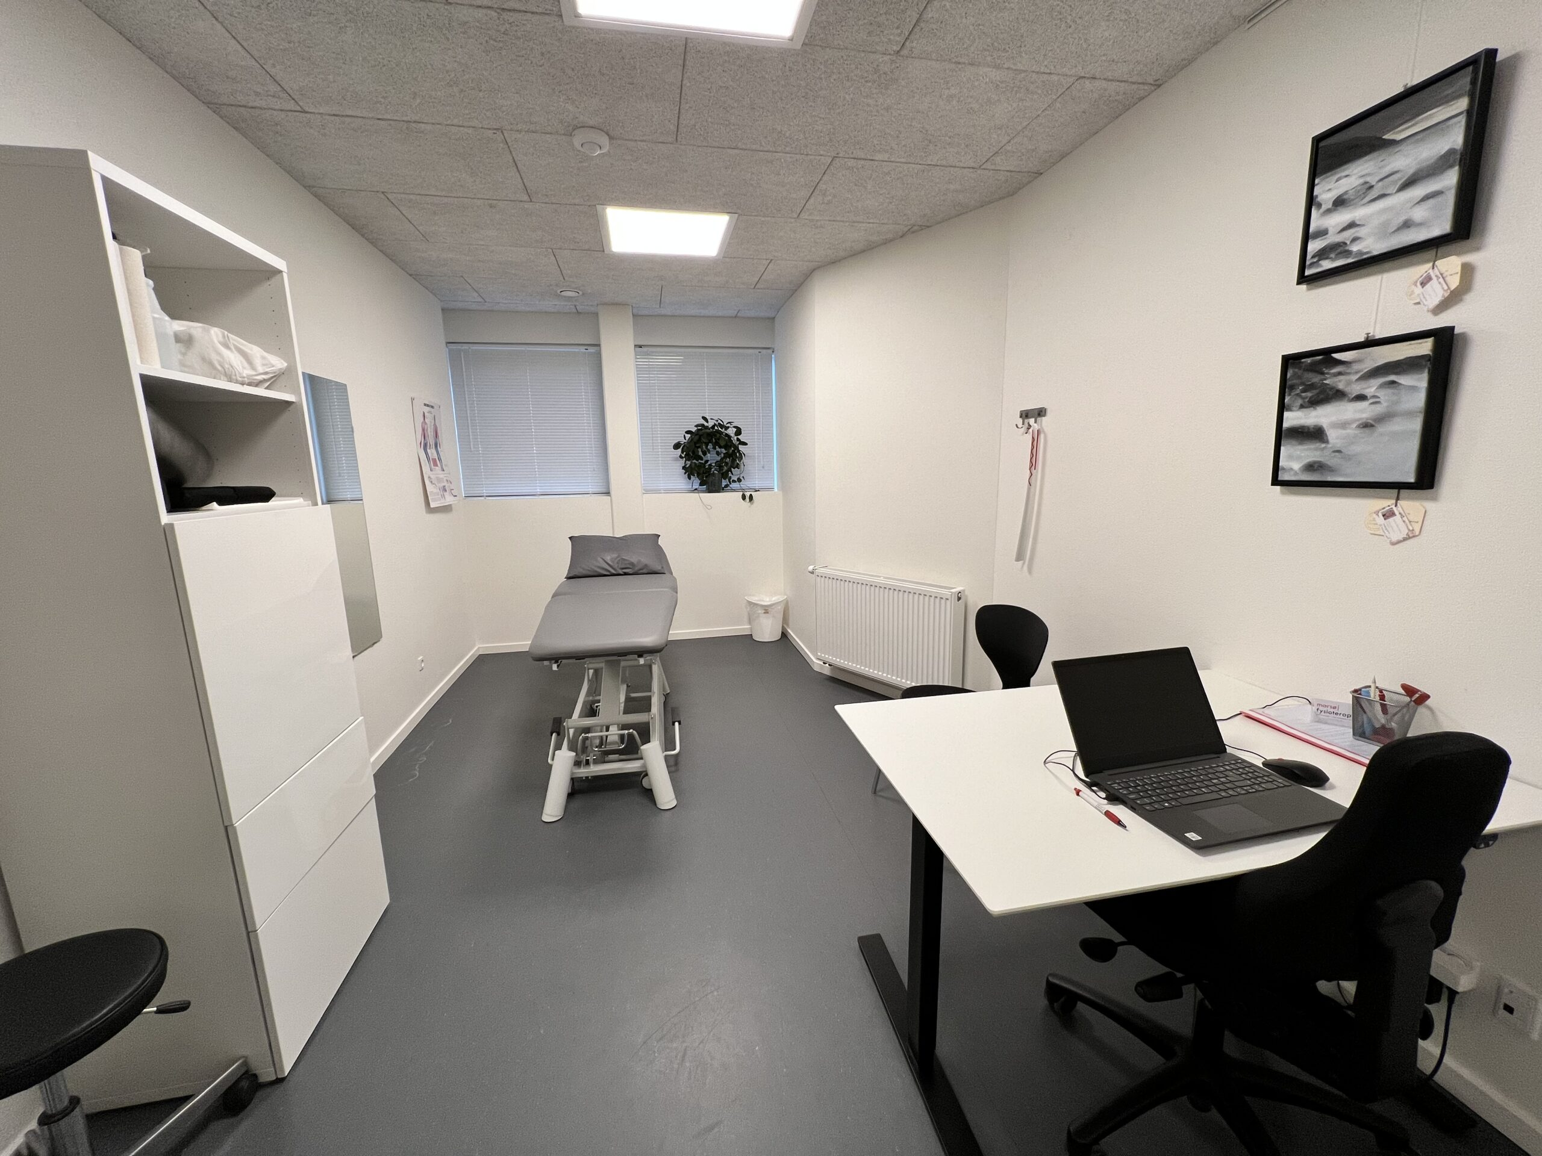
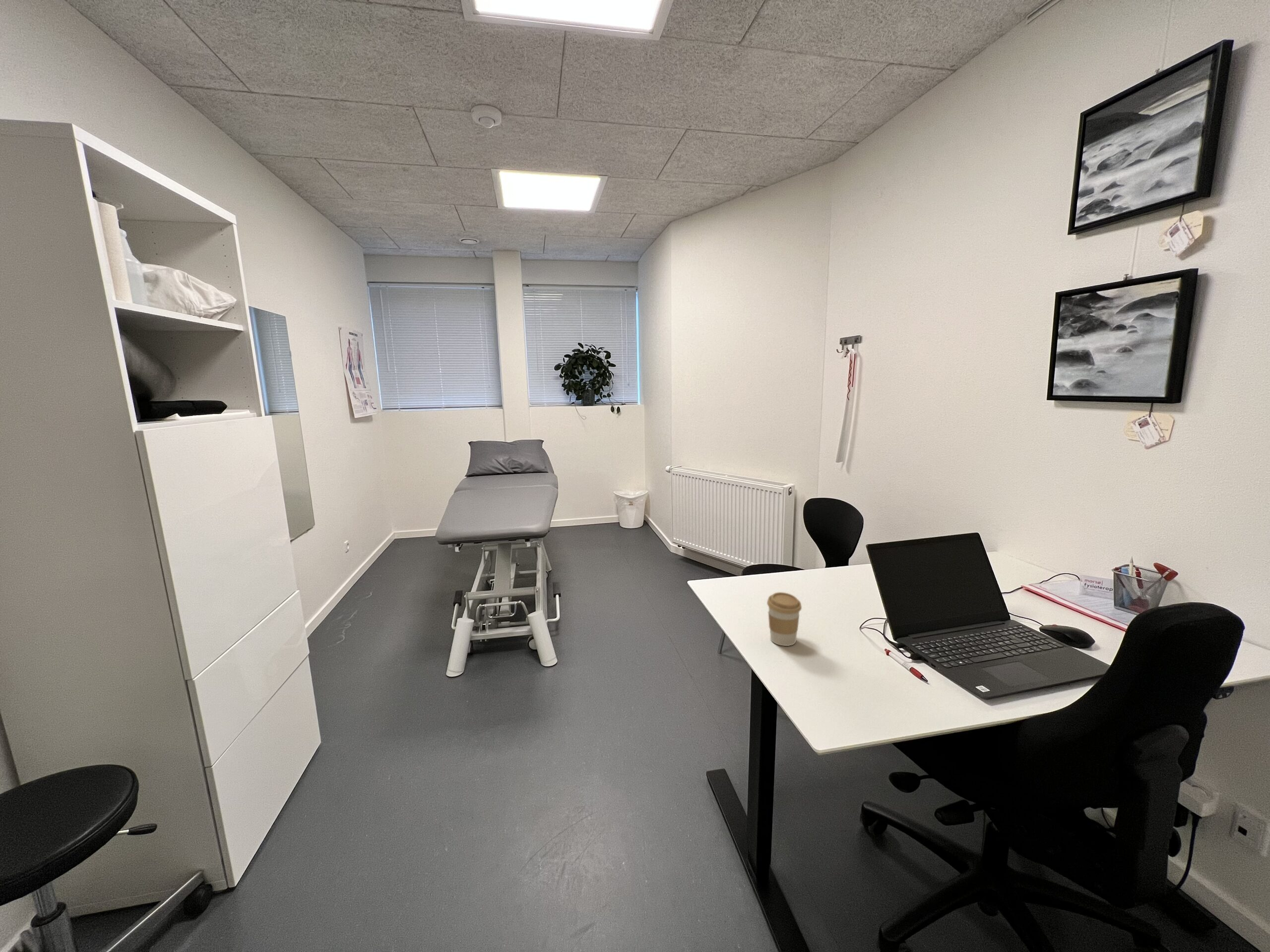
+ coffee cup [766,592,802,647]
